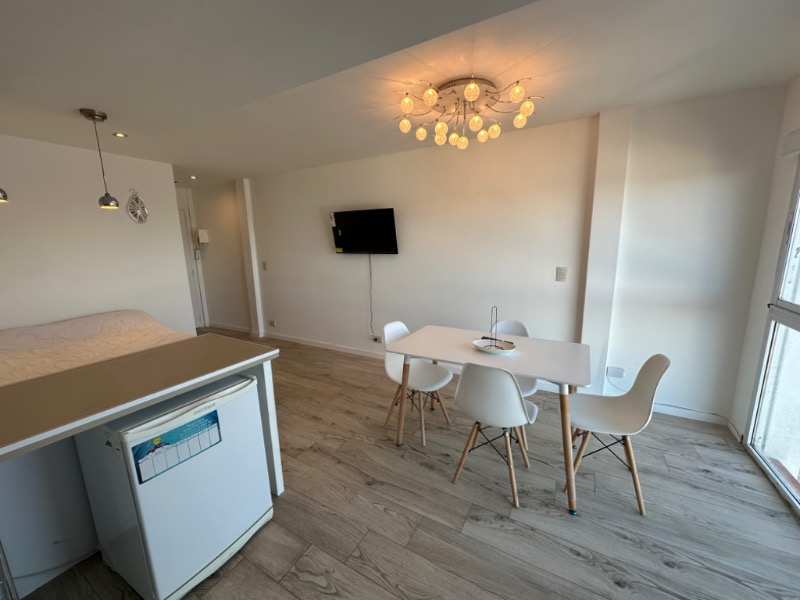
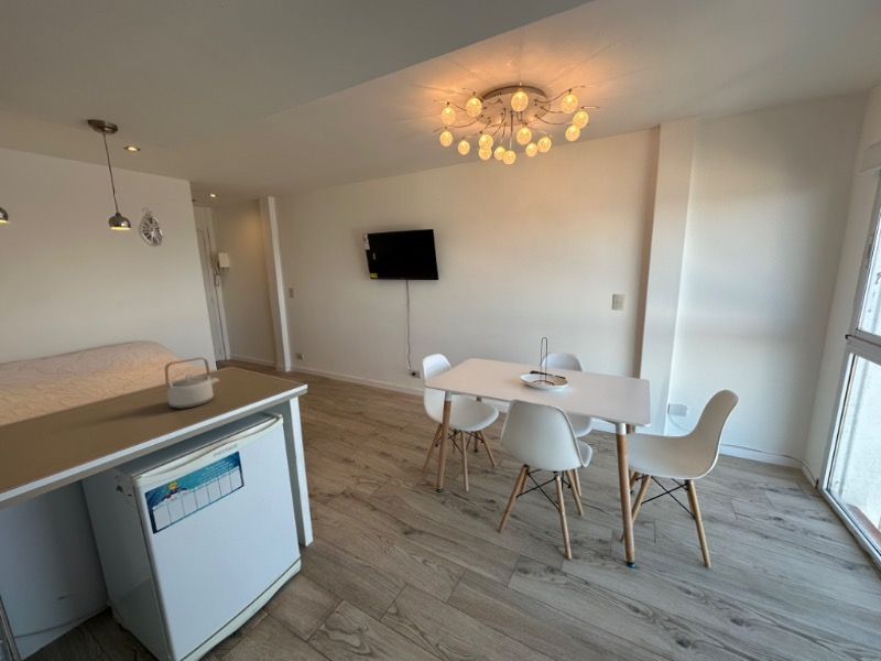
+ teapot [164,356,220,410]
